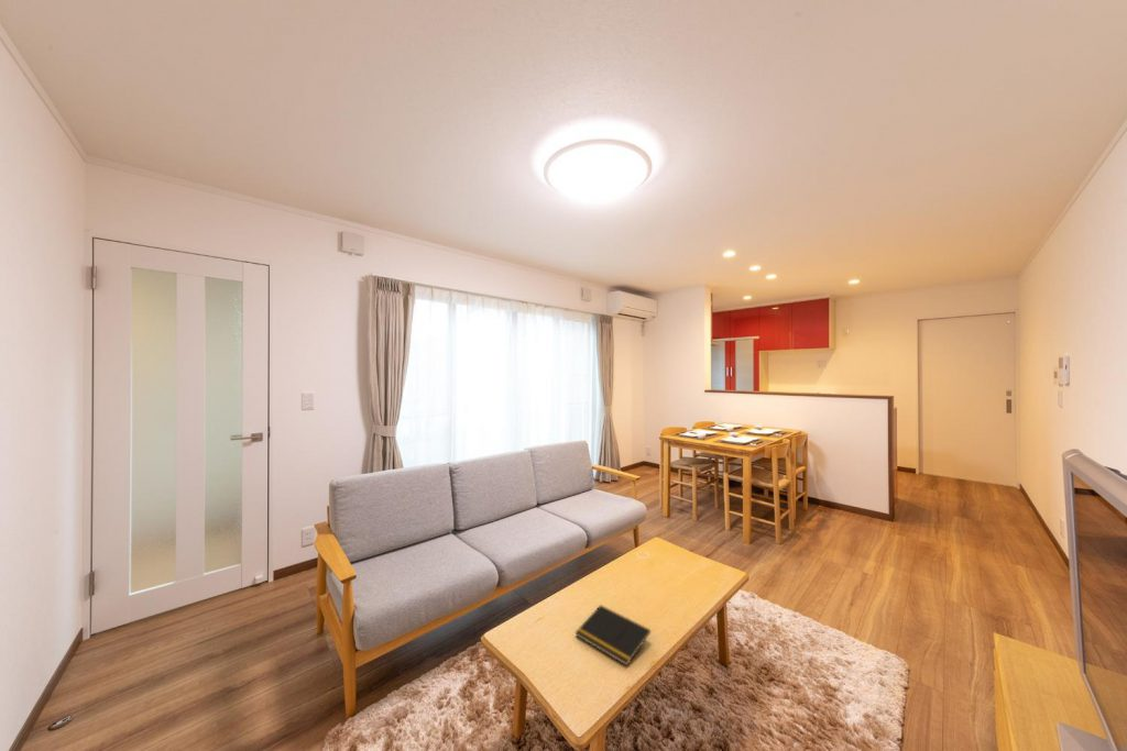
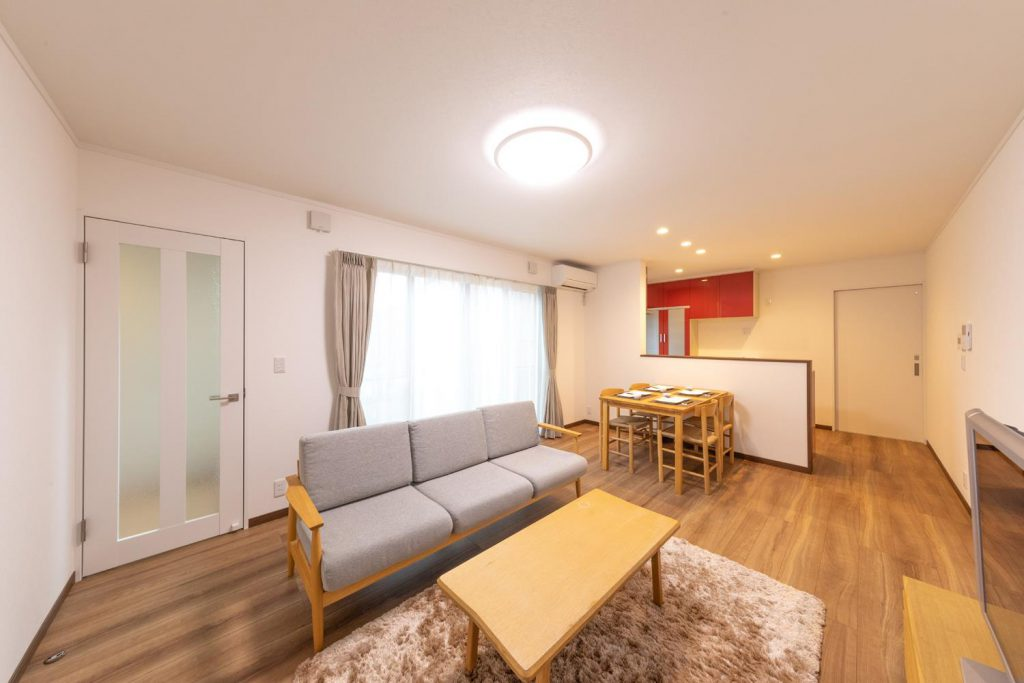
- notepad [575,604,652,667]
